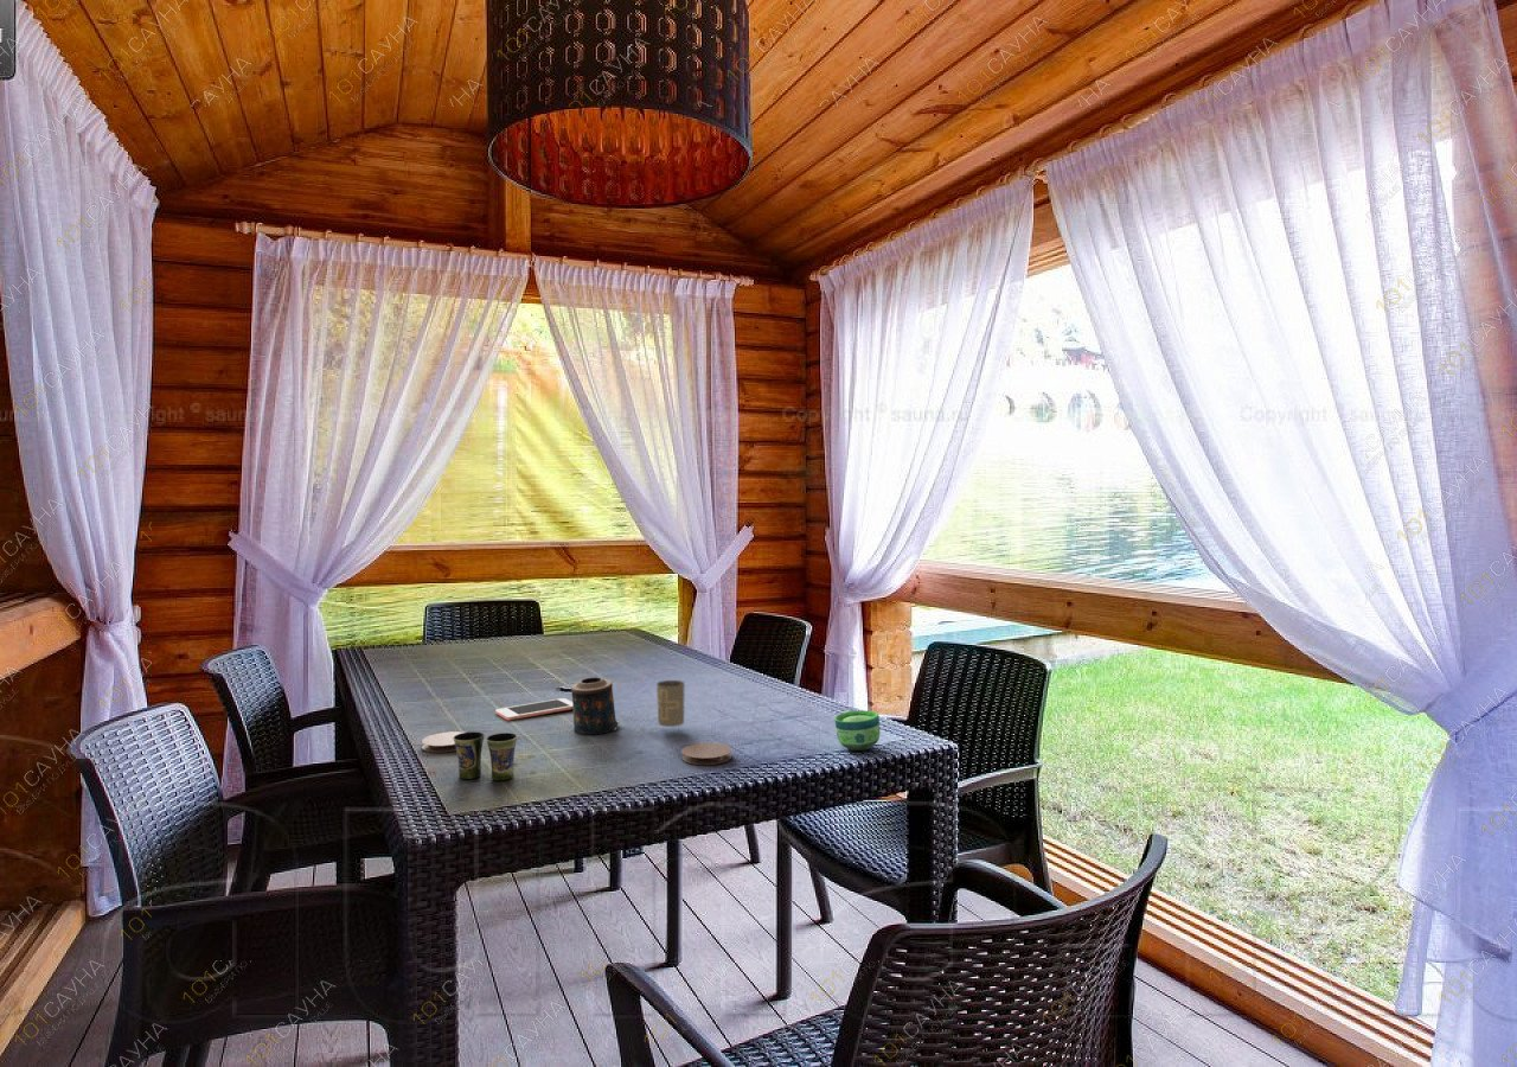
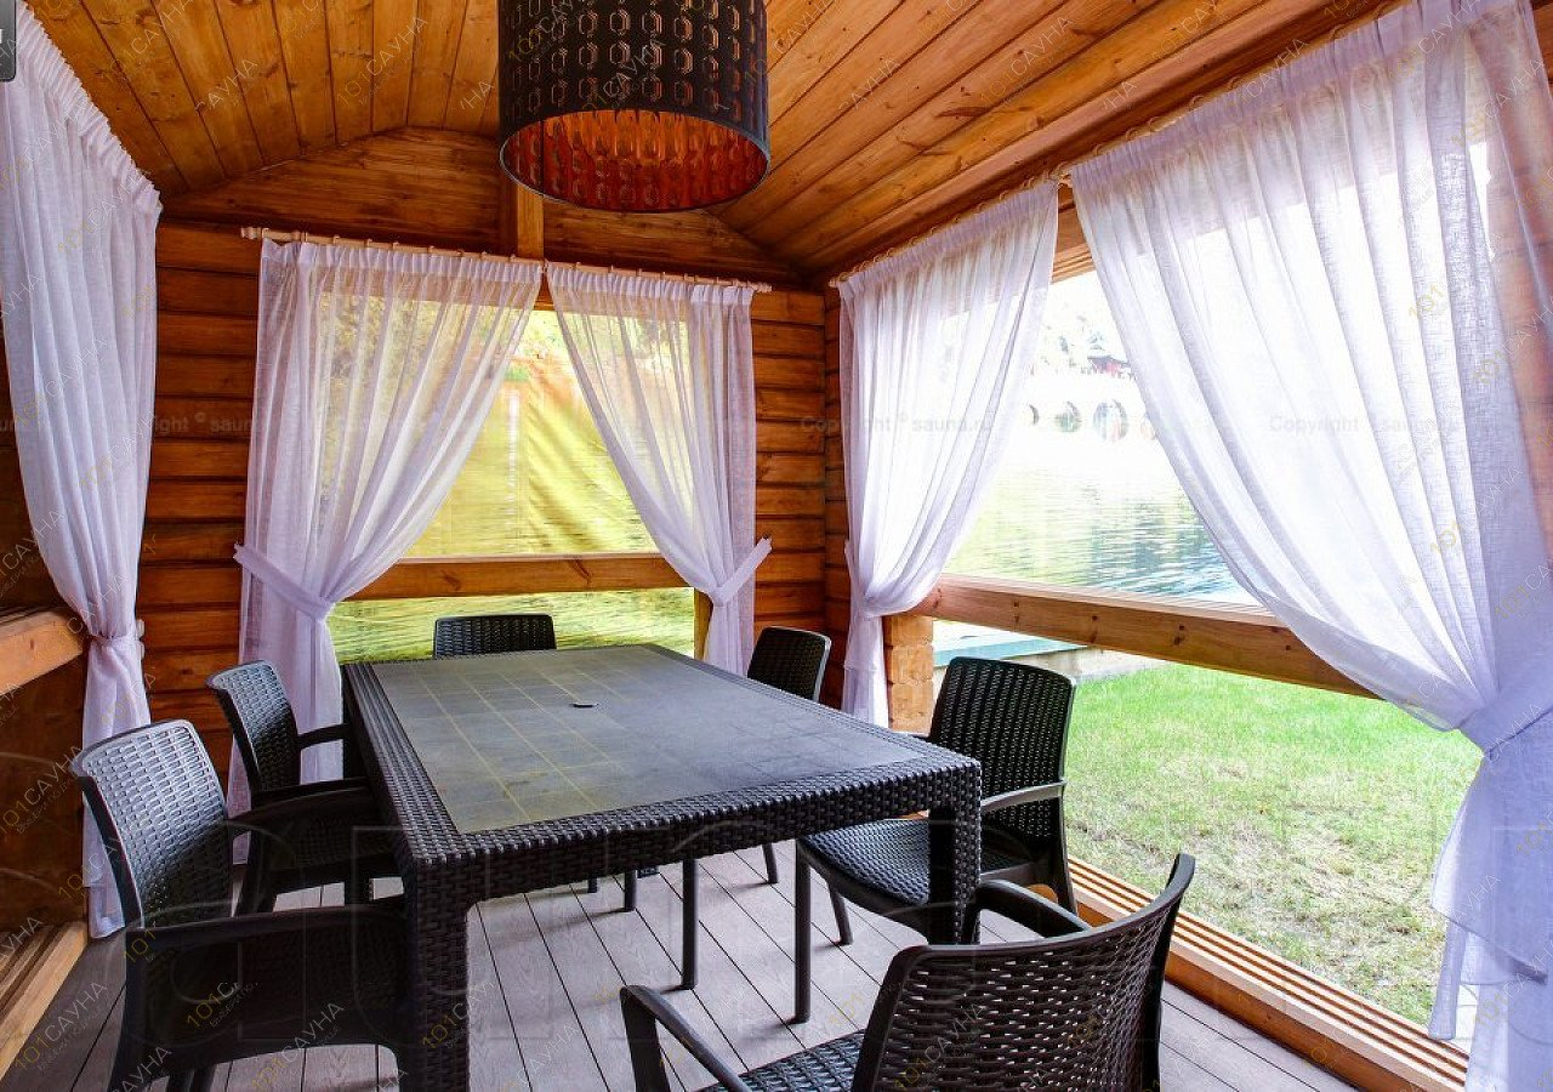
- cup [833,709,881,752]
- bottle [655,679,686,728]
- cell phone [494,697,574,722]
- coaster [680,742,732,766]
- candle [570,676,620,736]
- coaster [421,730,463,754]
- cup [453,730,518,781]
